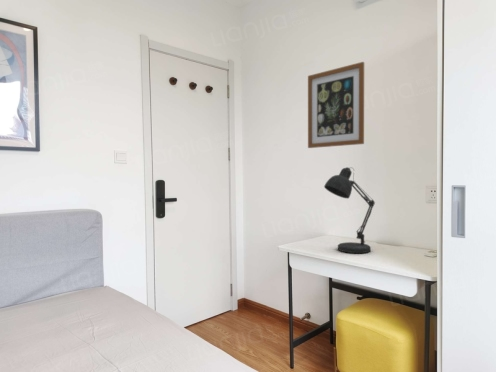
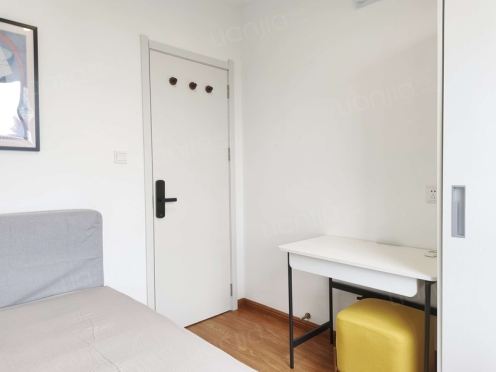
- wall art [307,61,365,149]
- desk lamp [323,166,376,254]
